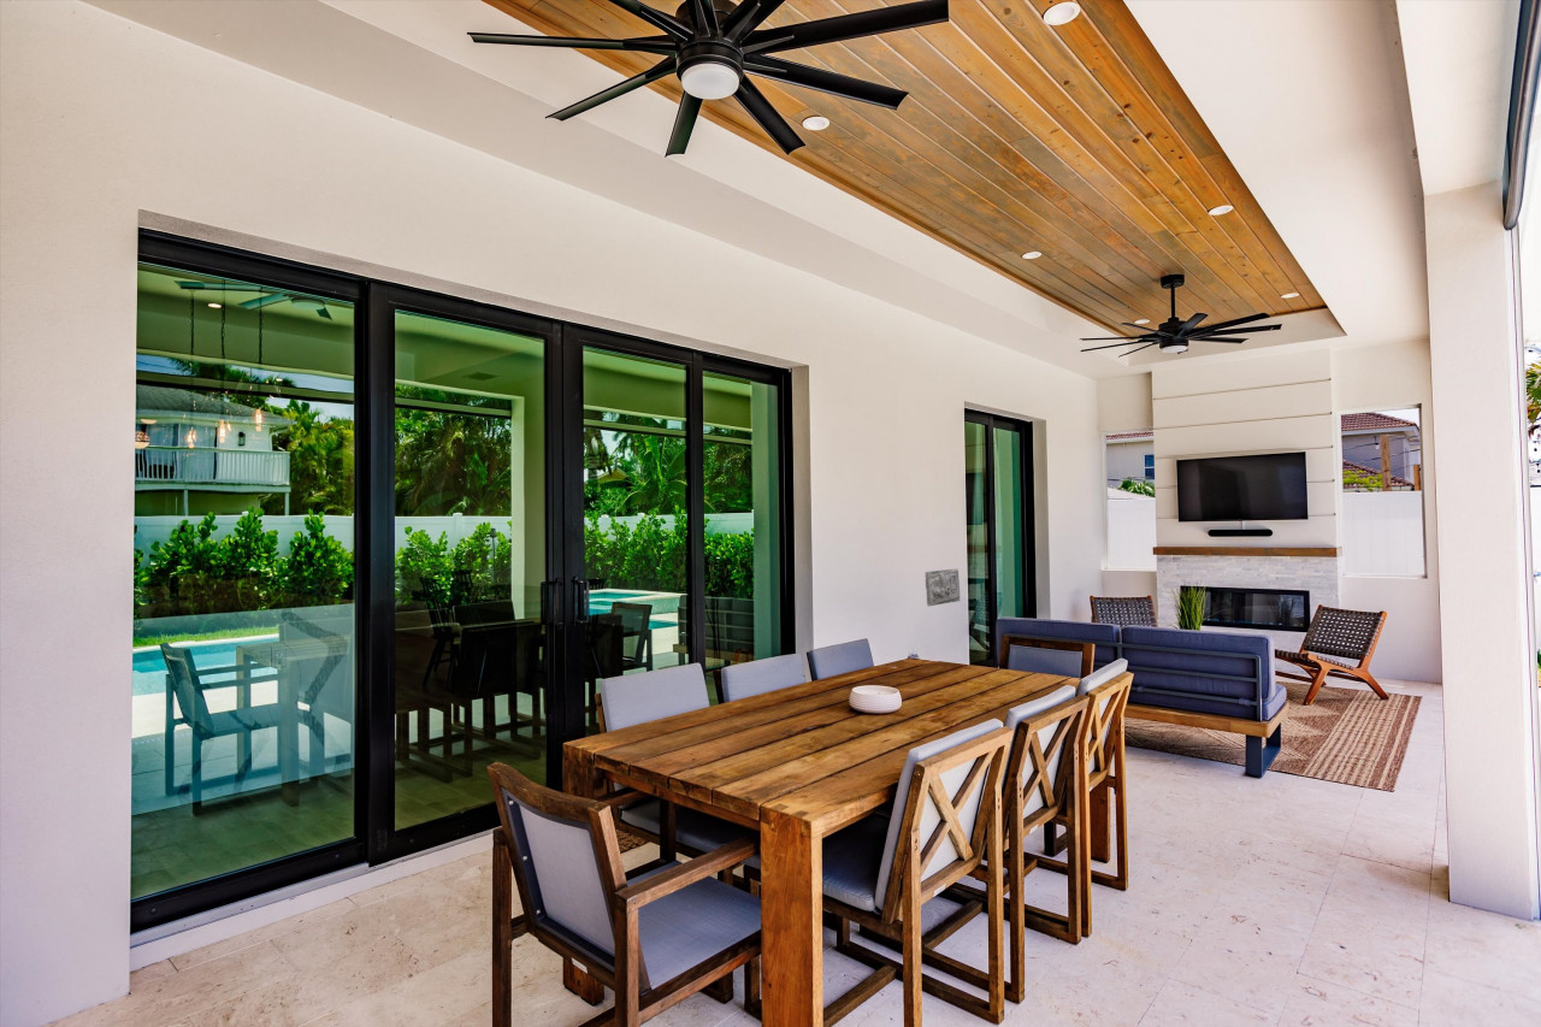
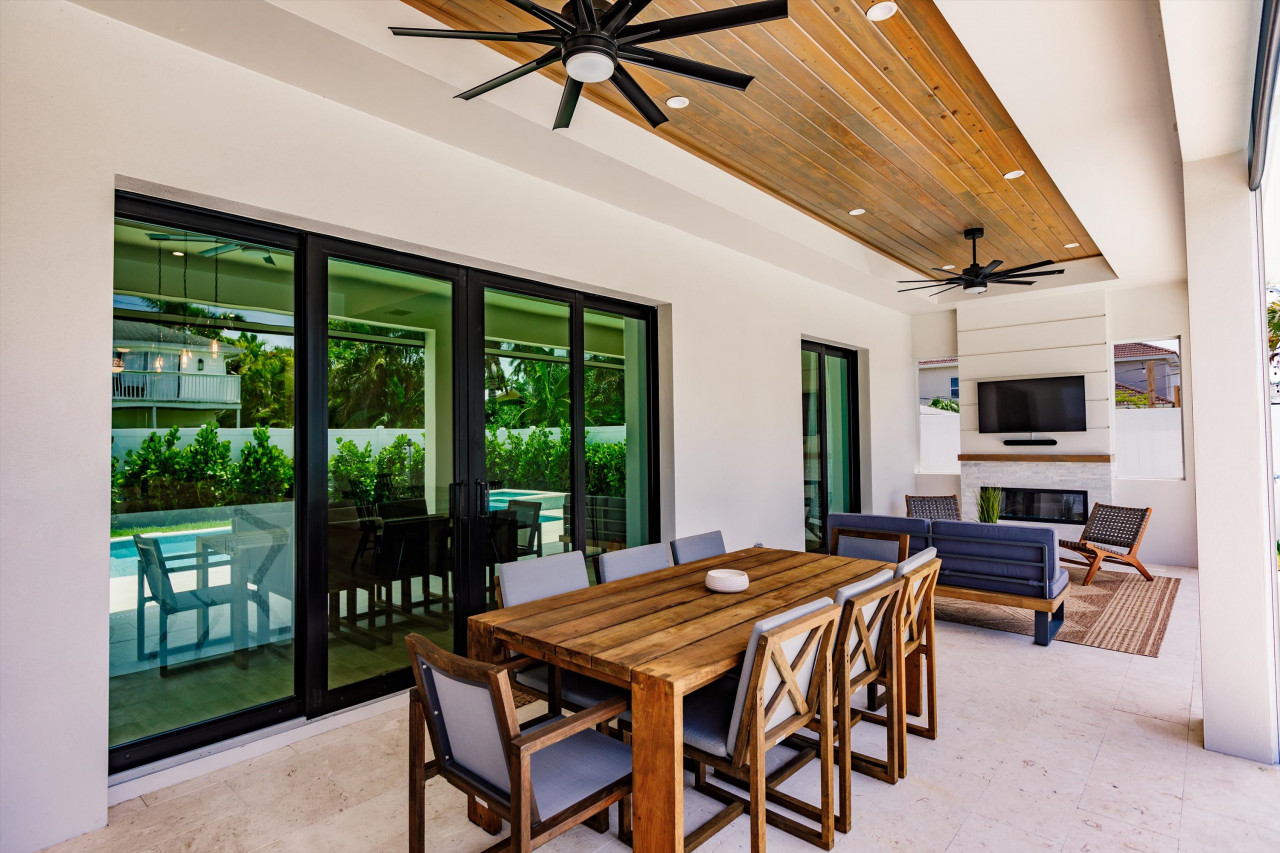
- relief panel [923,567,961,607]
